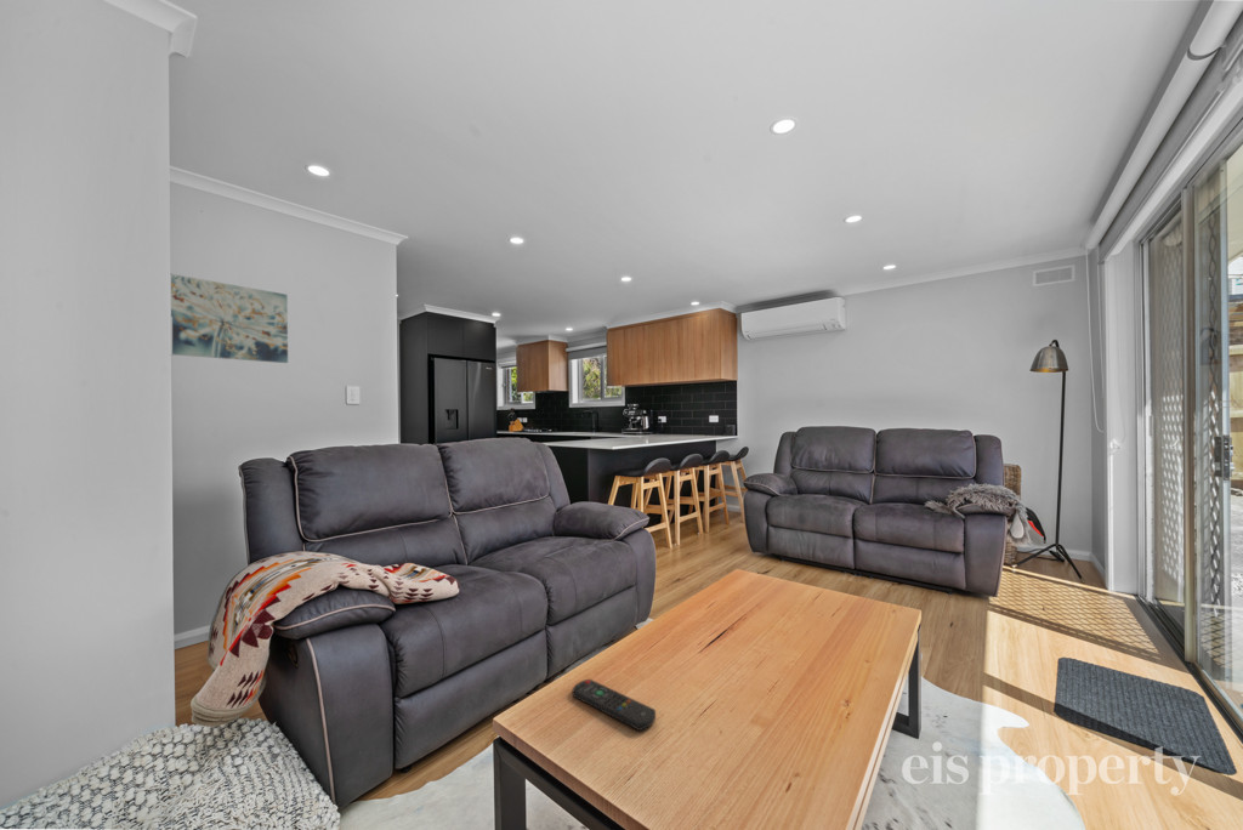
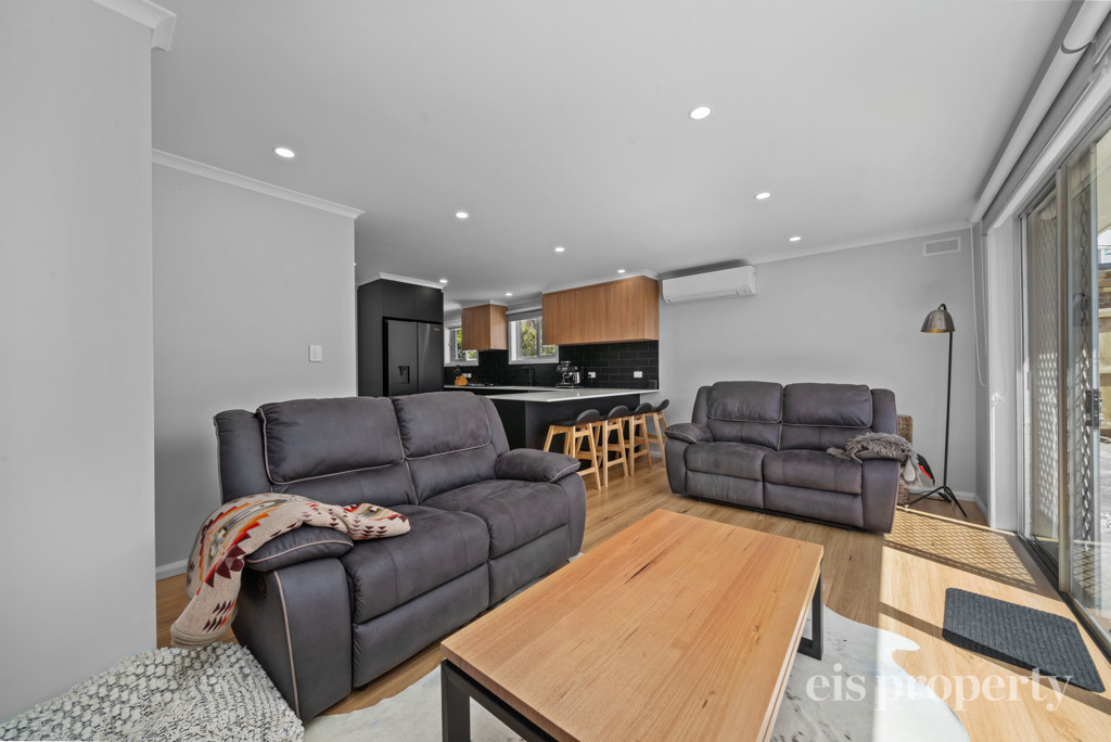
- wall art [170,273,289,364]
- remote control [572,678,657,732]
